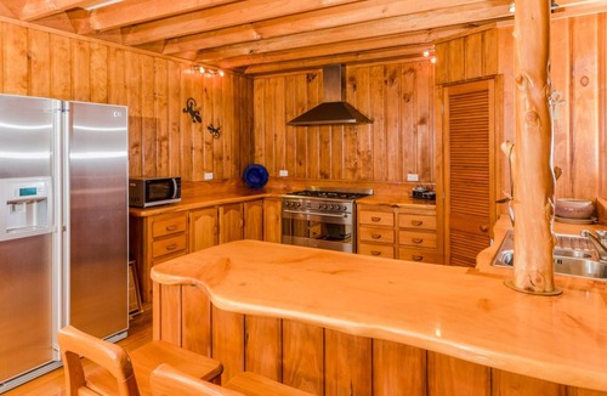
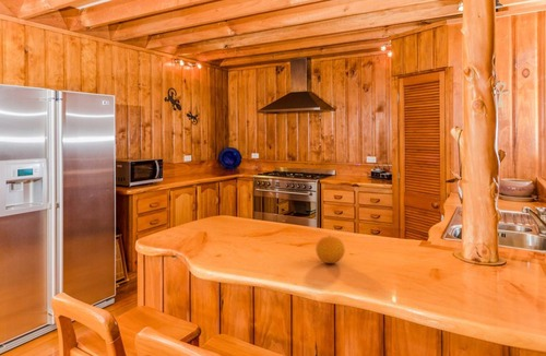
+ fruit [314,234,346,264]
